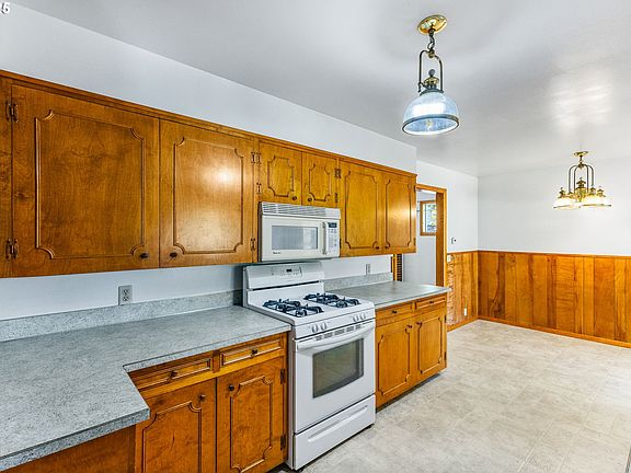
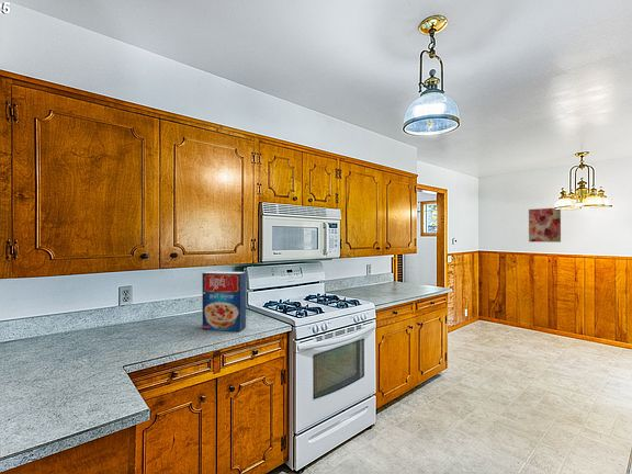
+ cereal box [201,271,247,332]
+ wall art [528,207,562,244]
